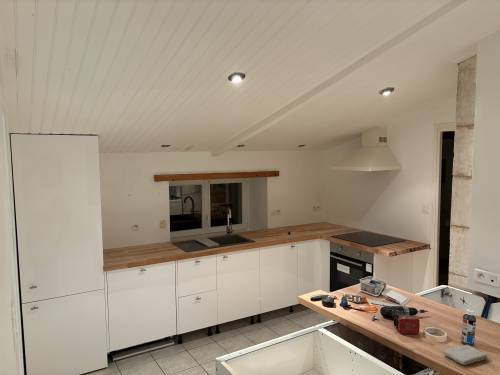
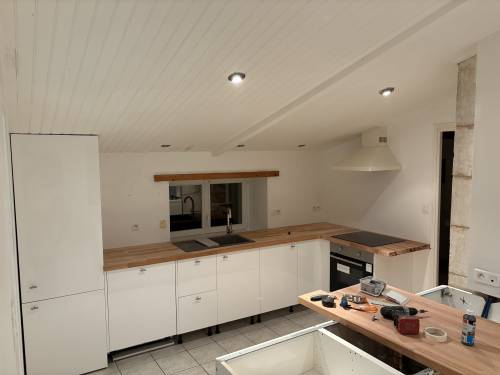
- washcloth [442,344,488,366]
